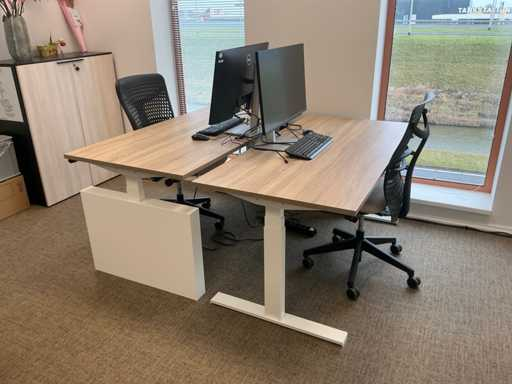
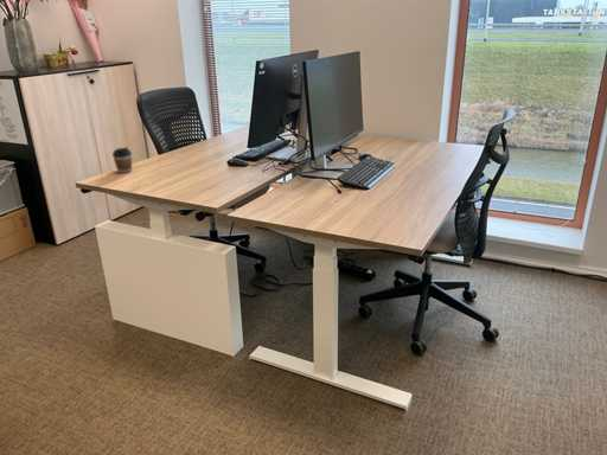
+ coffee cup [111,146,133,174]
